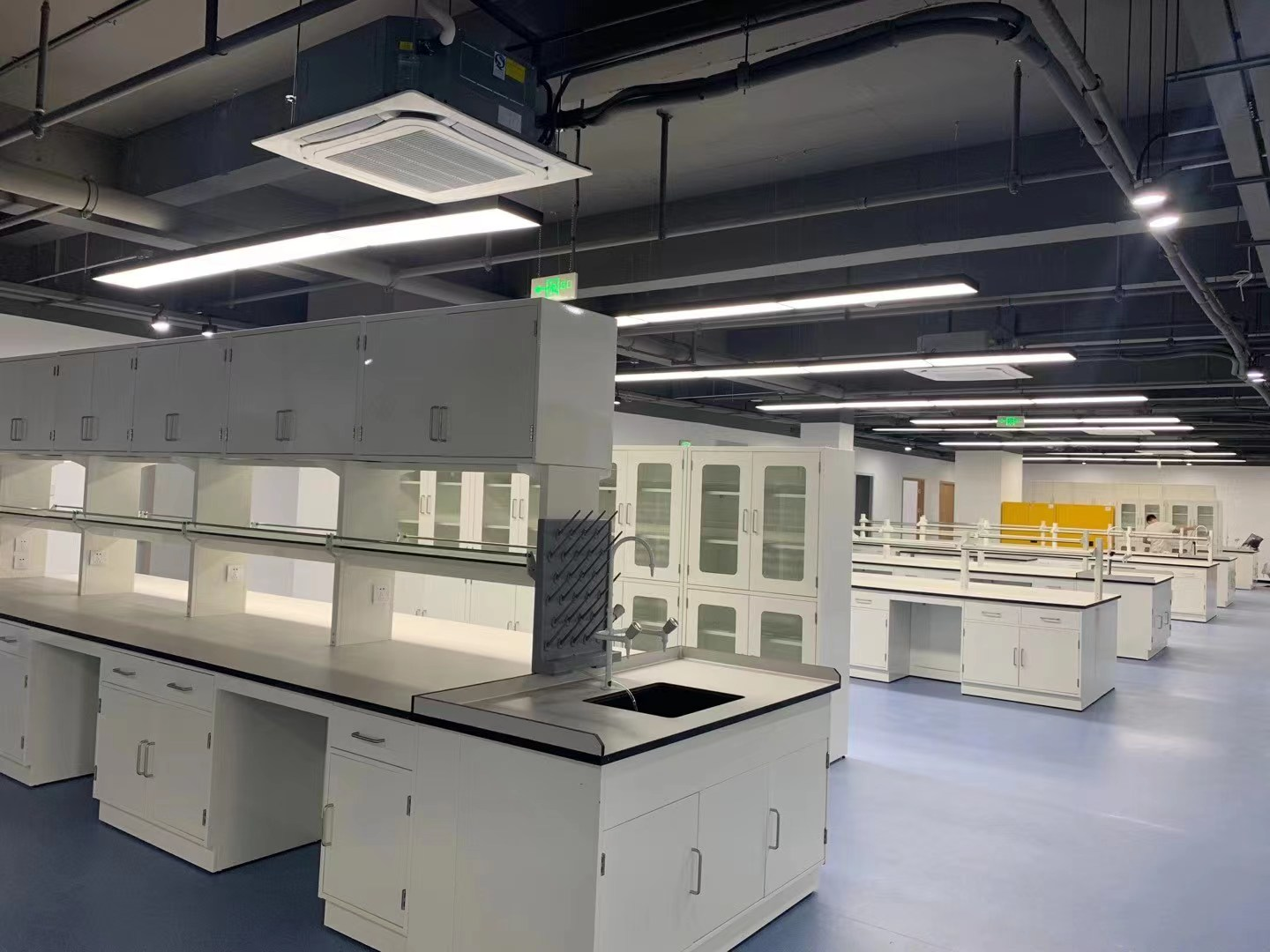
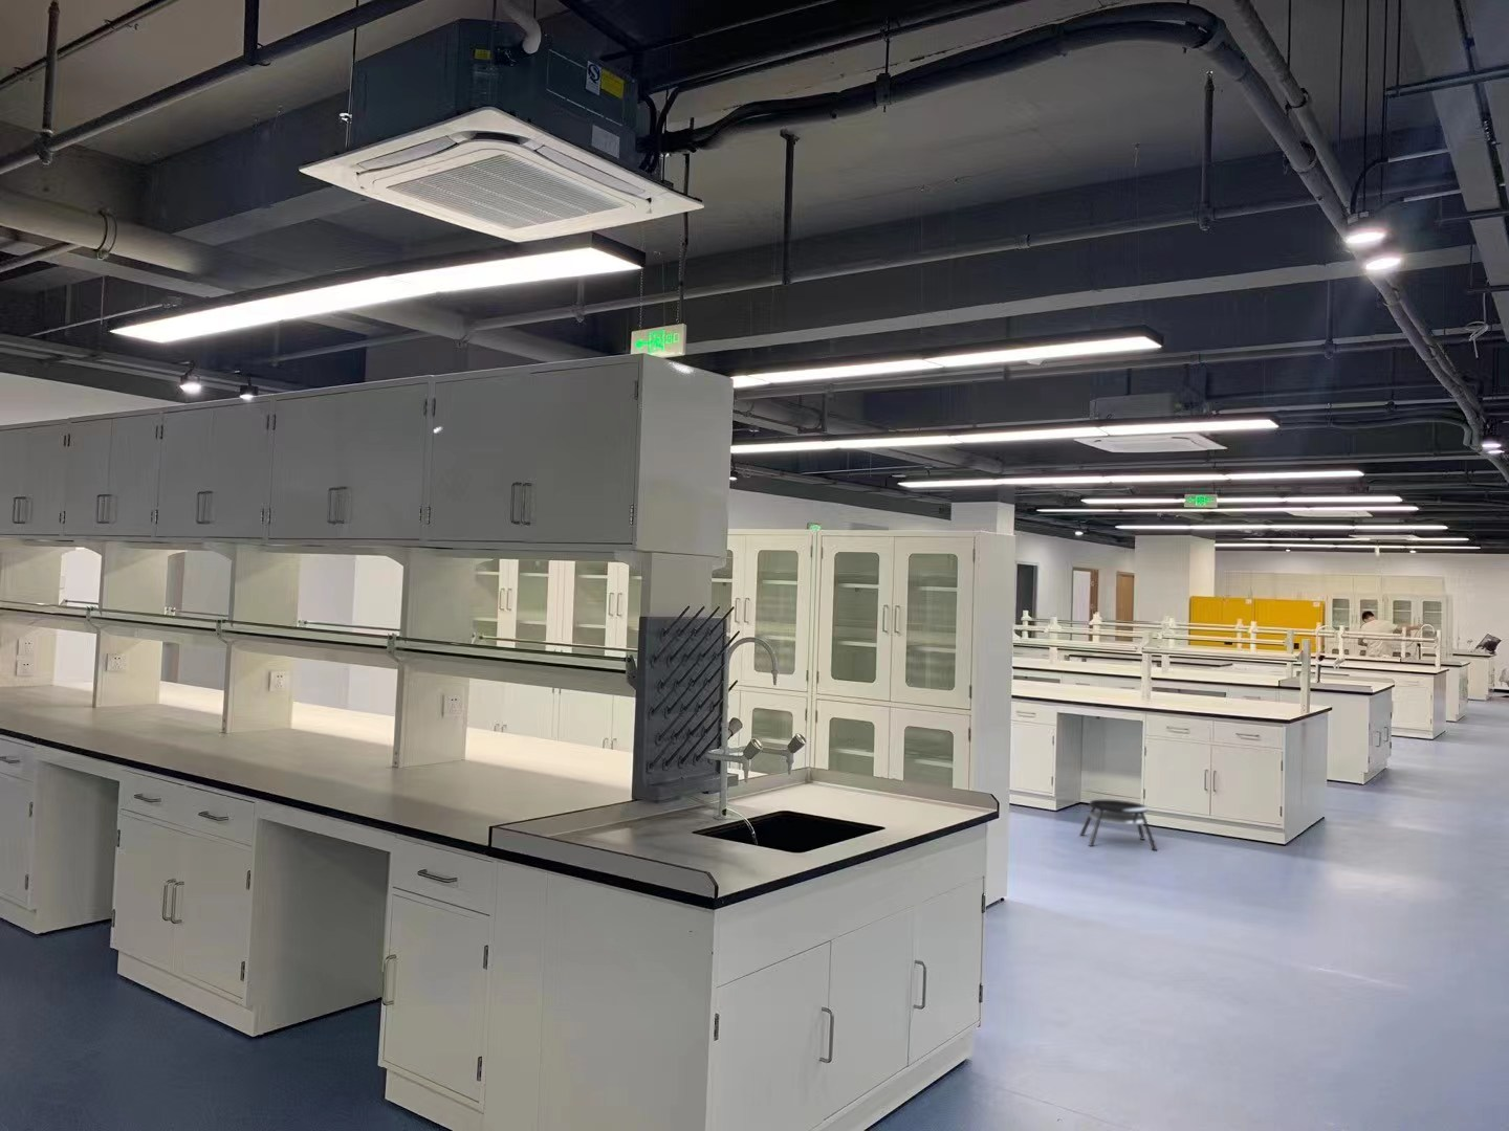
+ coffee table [1079,800,1158,852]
